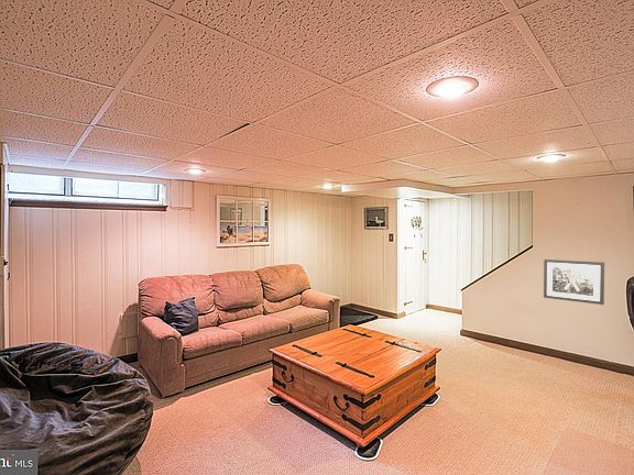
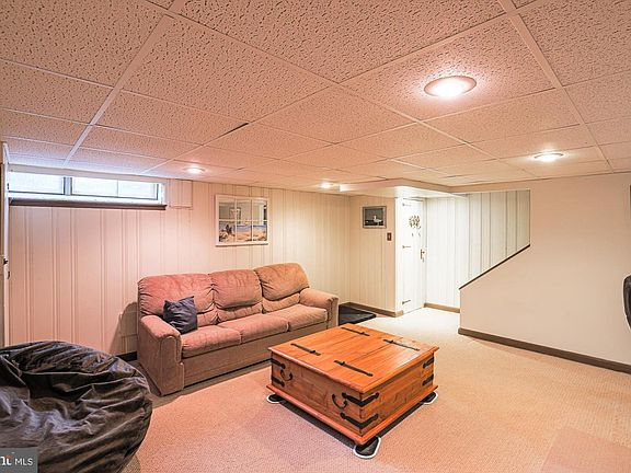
- wall art [543,258,605,306]
